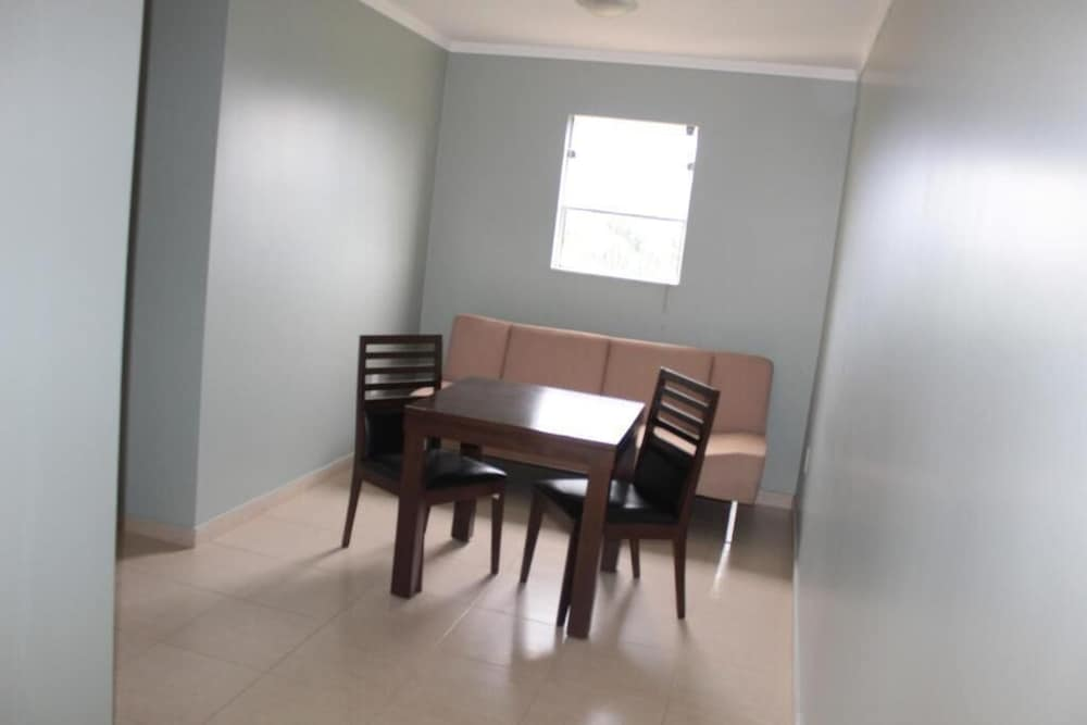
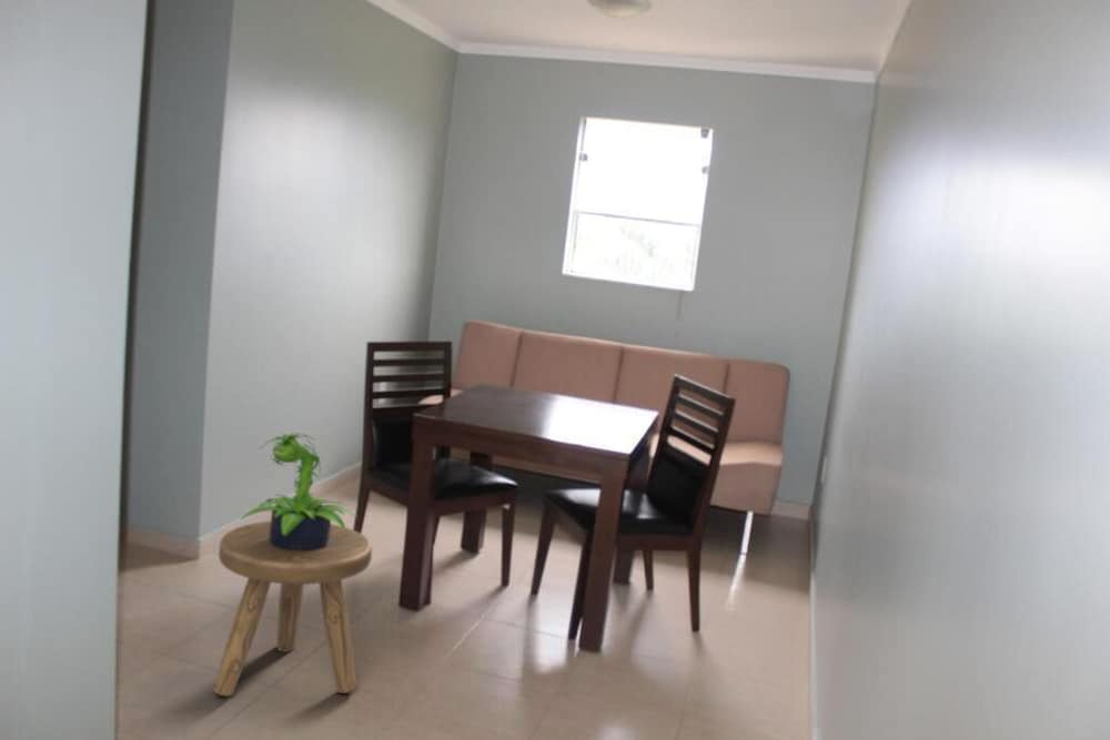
+ potted plant [239,432,360,550]
+ stool [213,520,373,697]
